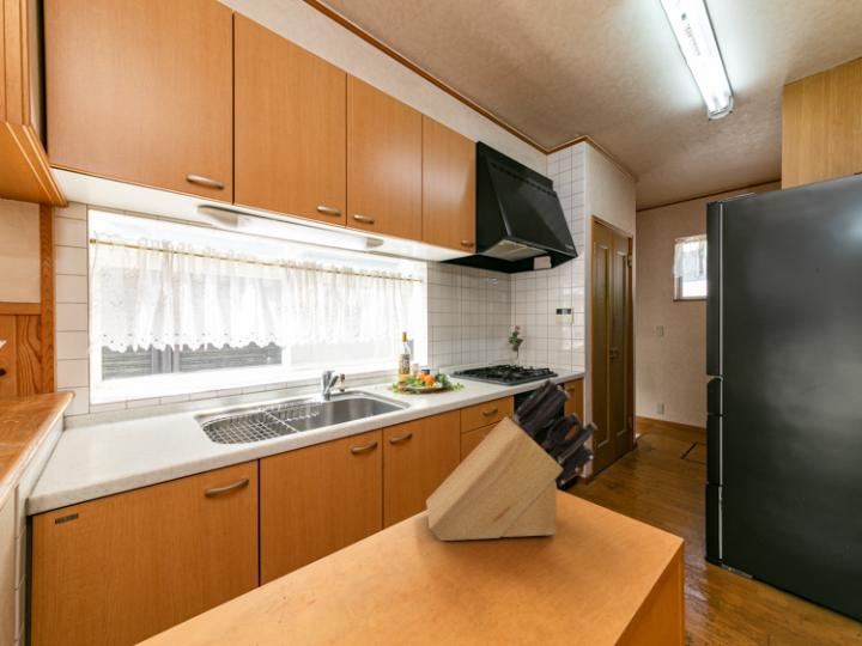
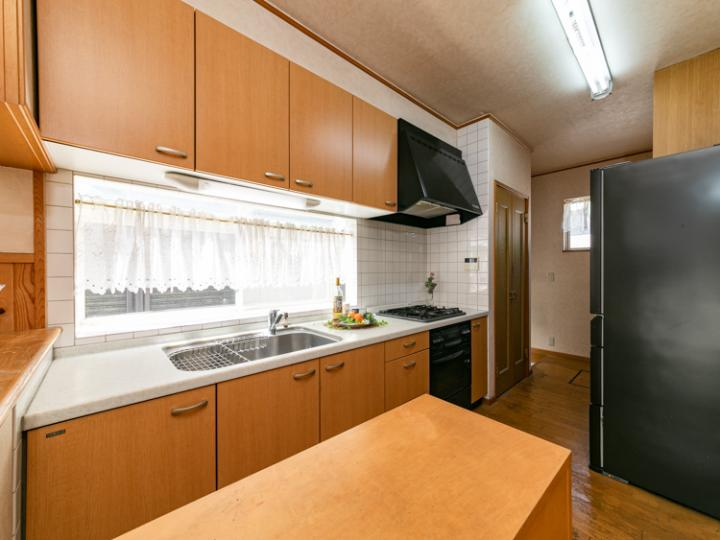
- knife block [425,377,599,542]
